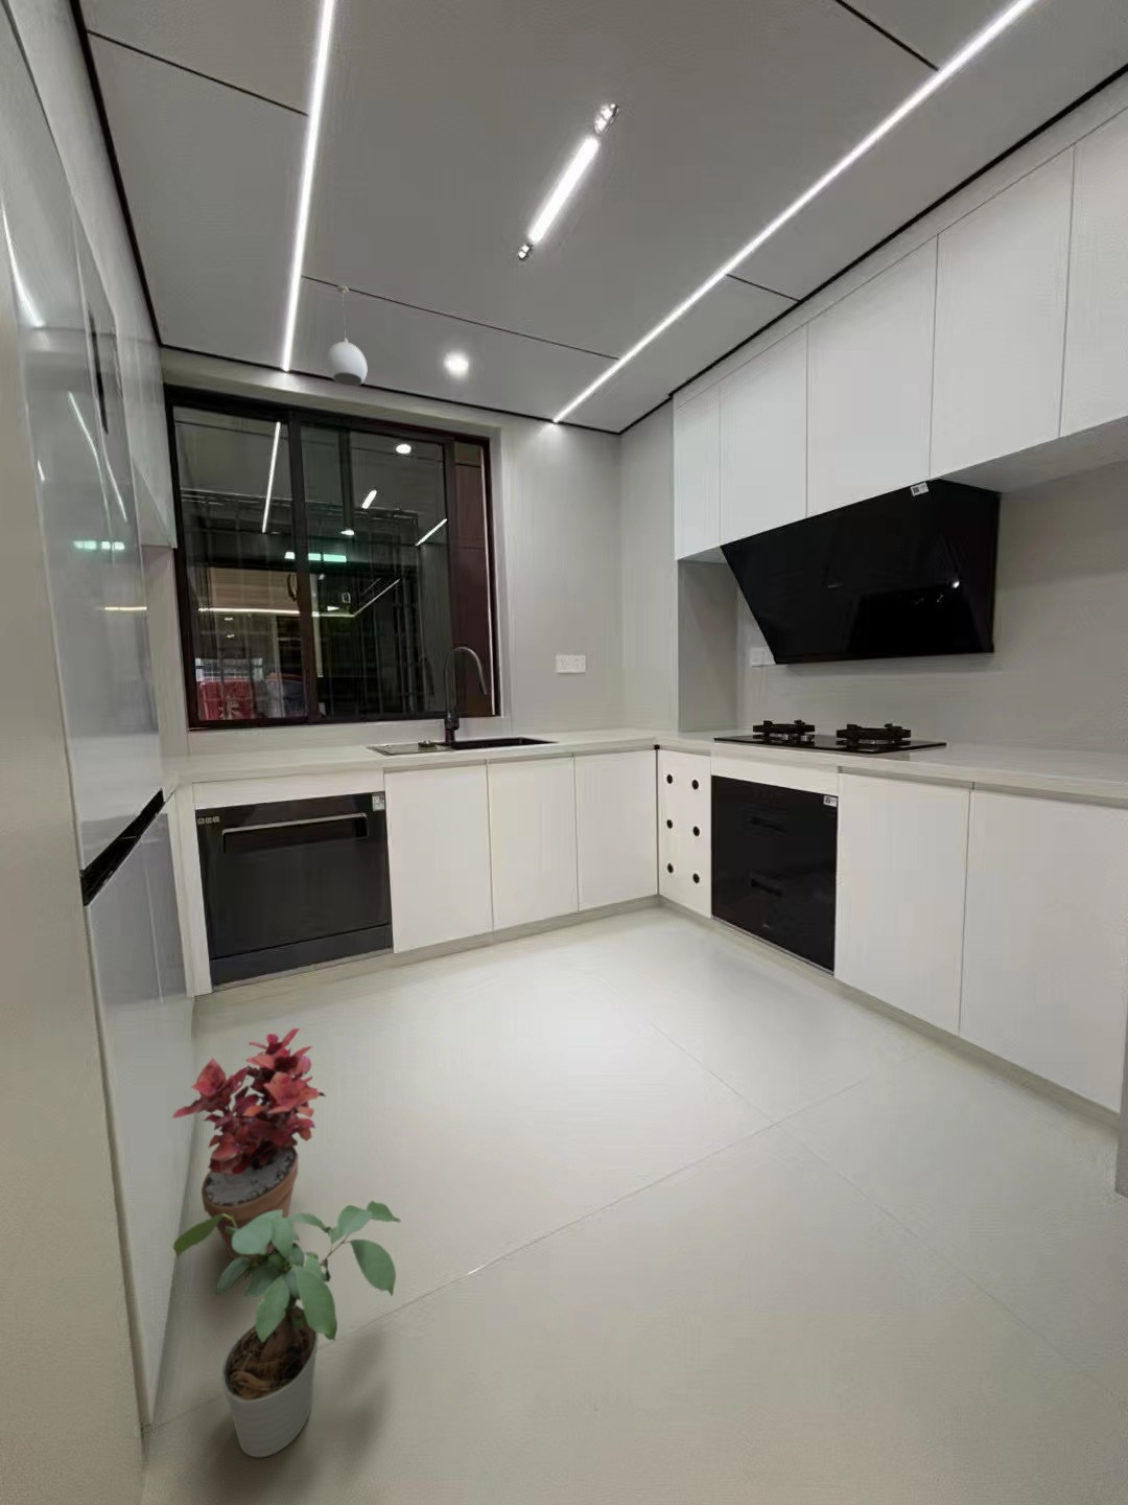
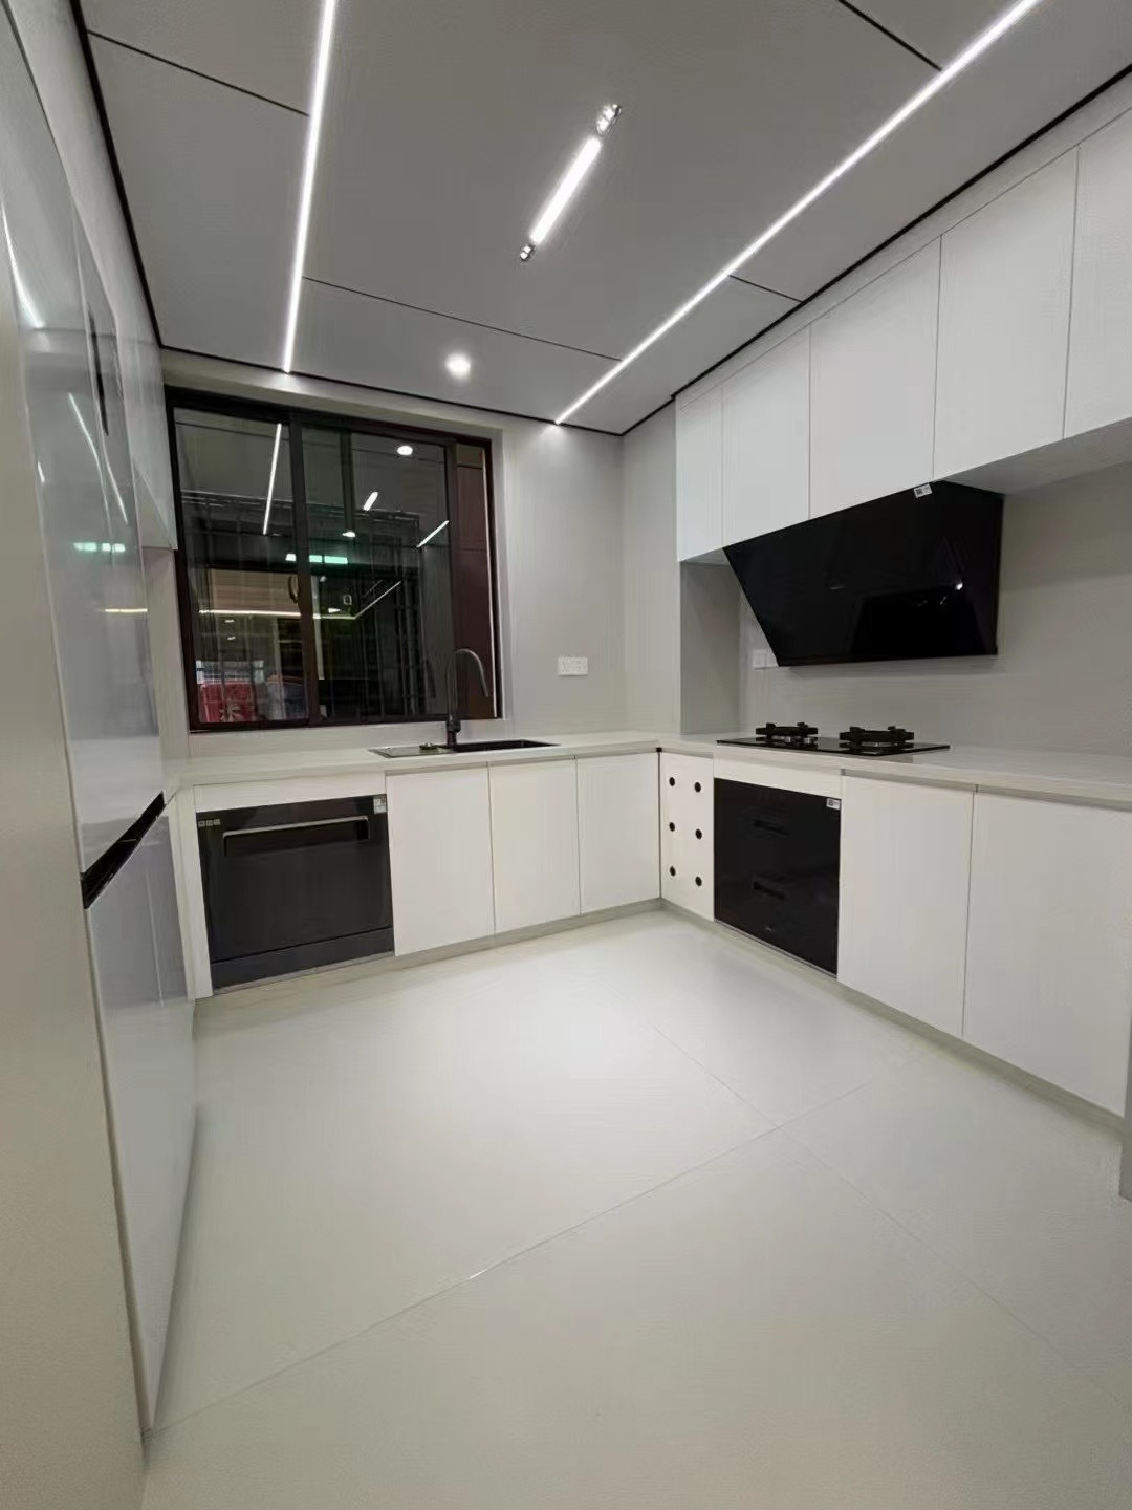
- potted plant [171,1027,328,1262]
- potted plant [172,1199,400,1458]
- pendant light [326,284,367,386]
